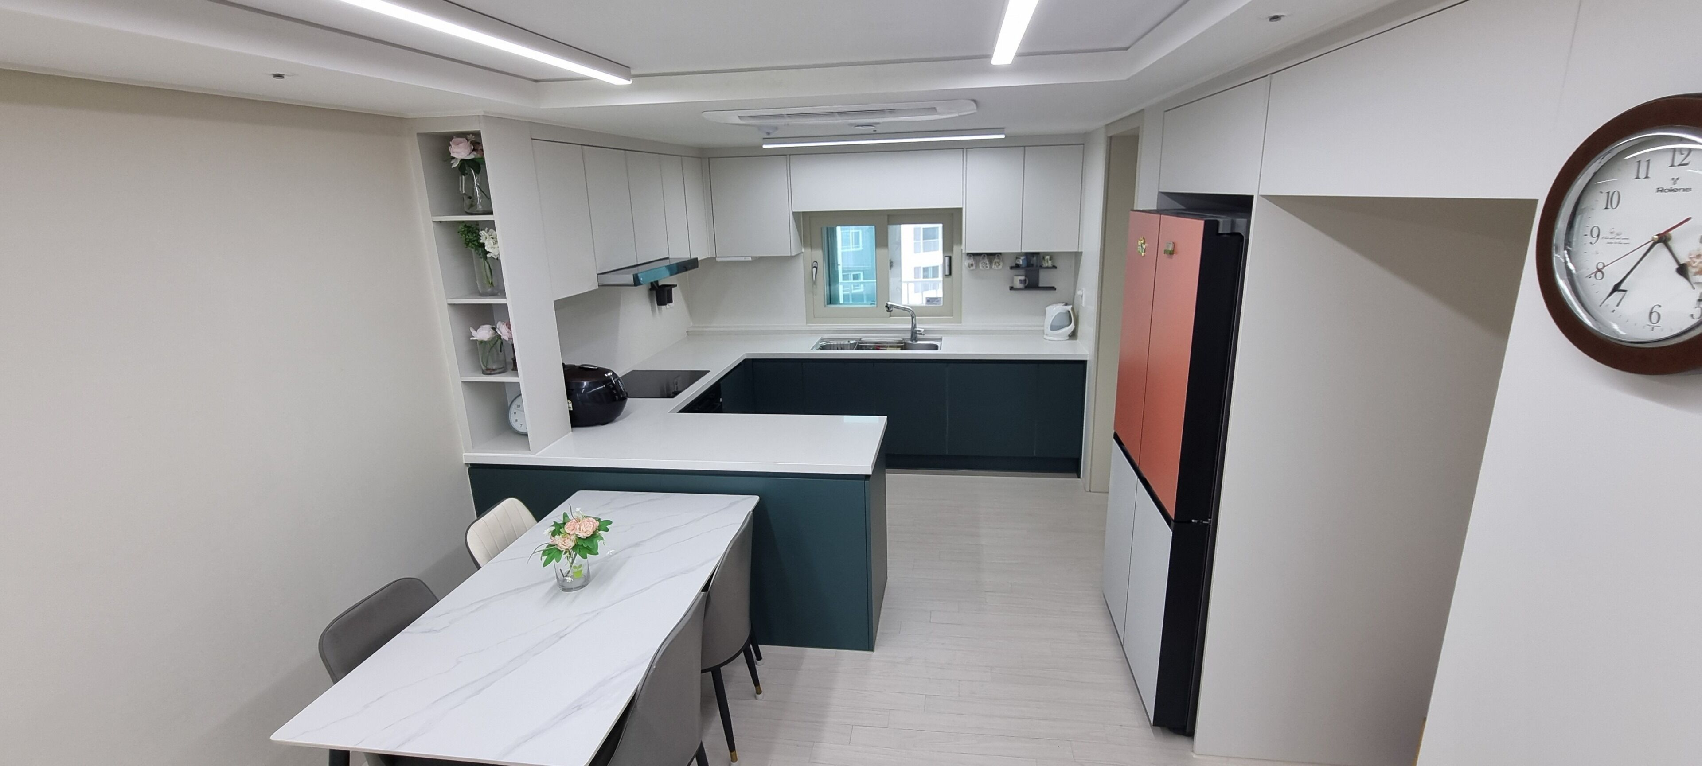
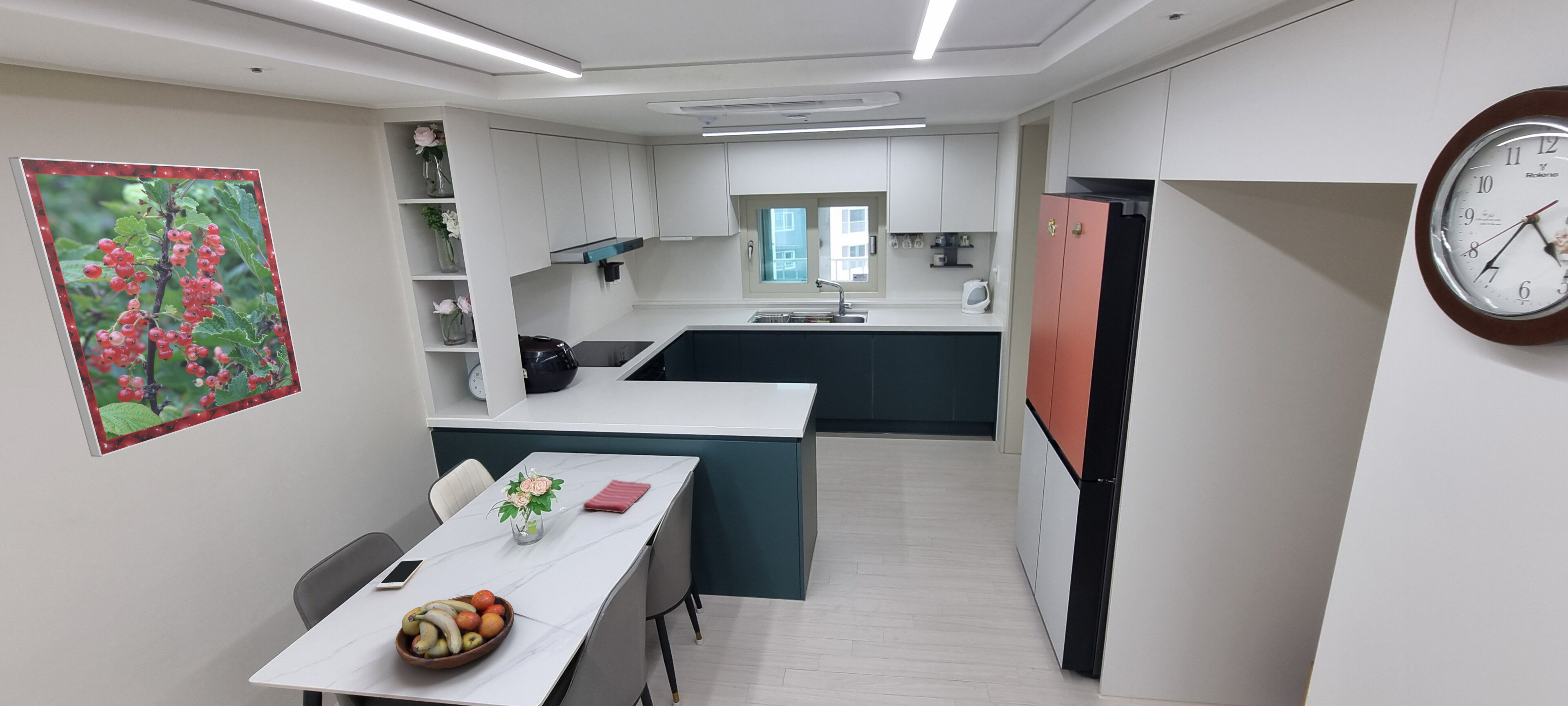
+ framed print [8,157,303,457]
+ fruit bowl [395,589,515,670]
+ dish towel [583,479,651,513]
+ cell phone [376,557,427,589]
